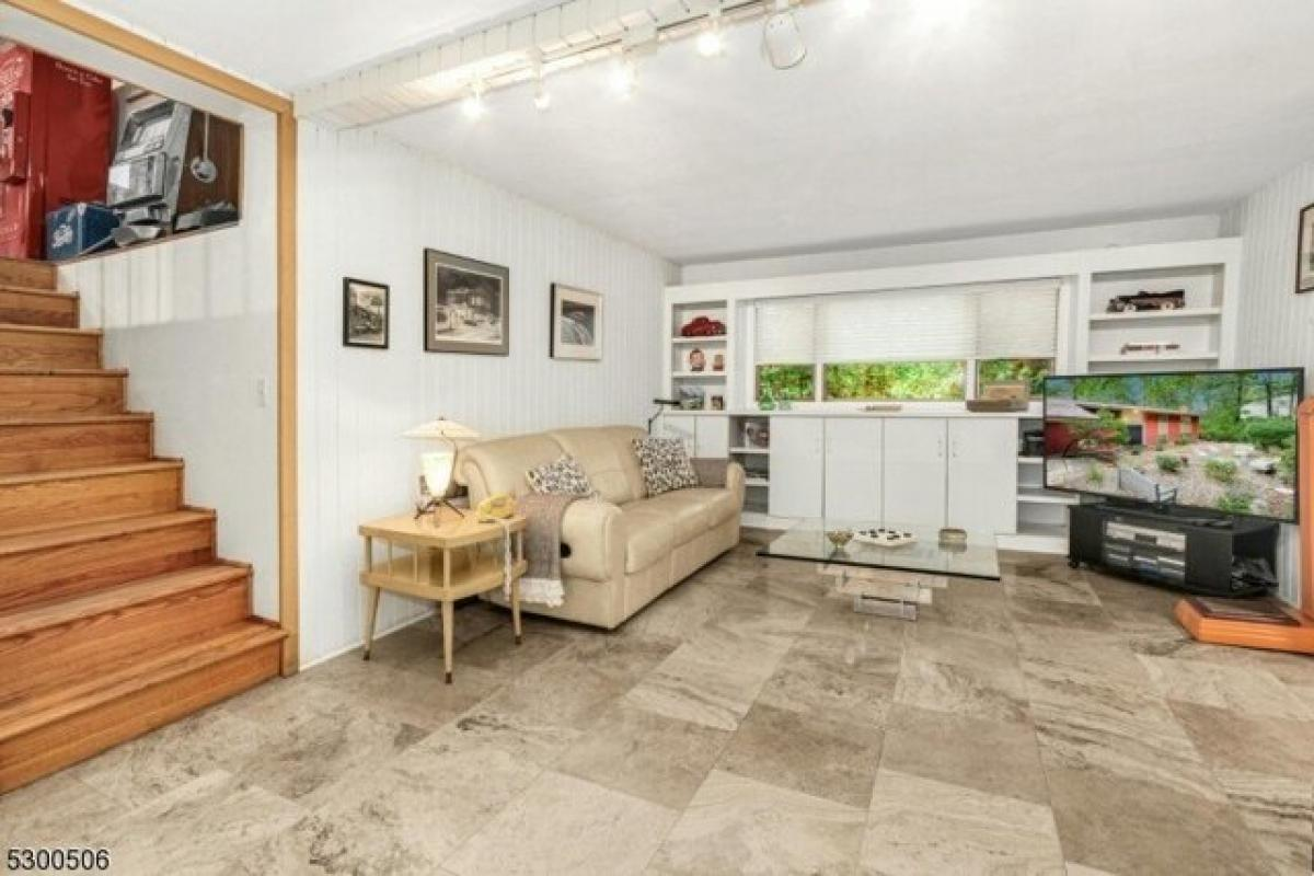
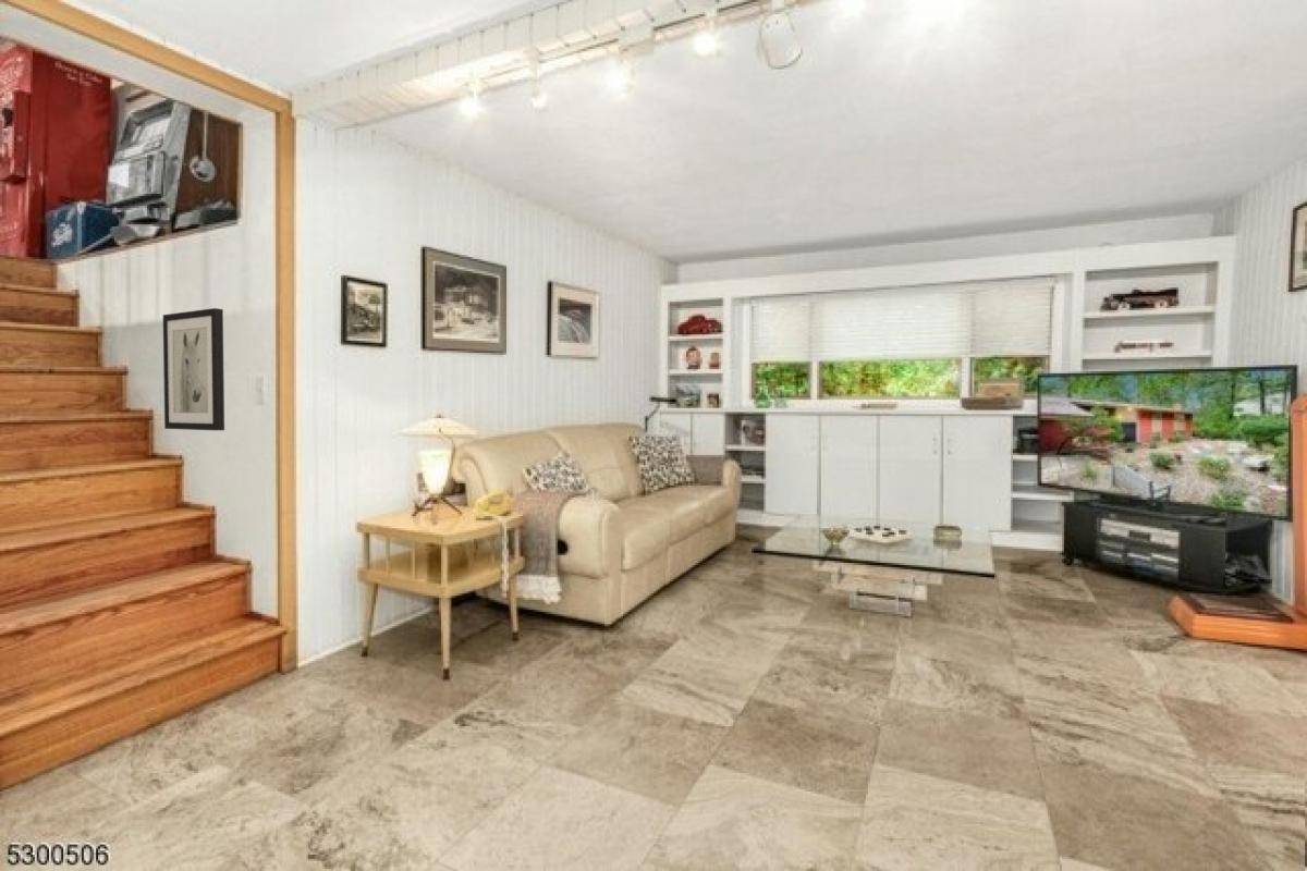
+ wall art [162,307,225,431]
